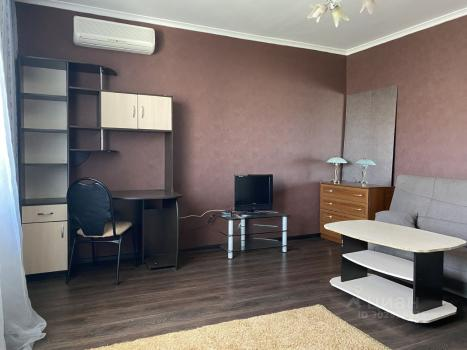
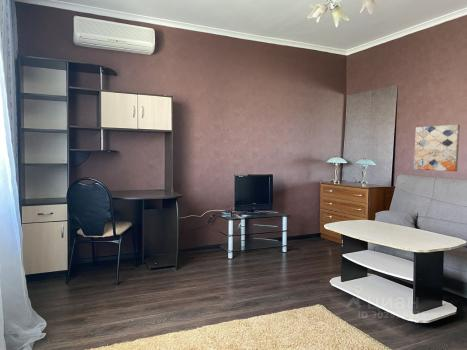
+ wall art [413,124,461,172]
